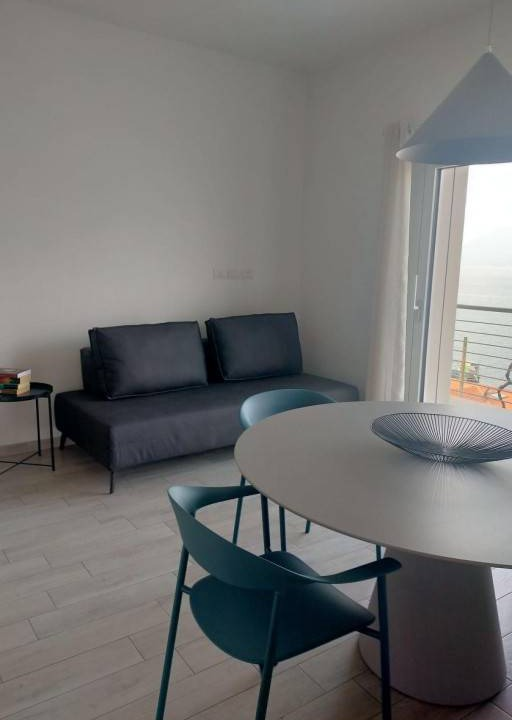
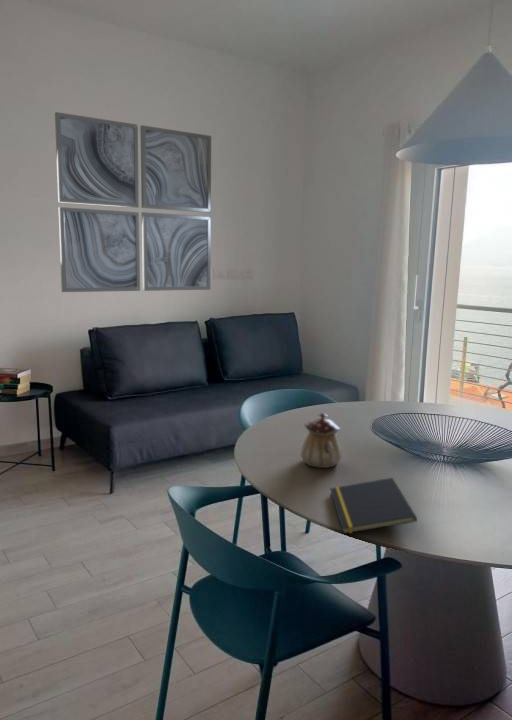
+ teapot [300,412,343,469]
+ notepad [329,477,418,535]
+ wall art [54,111,212,293]
